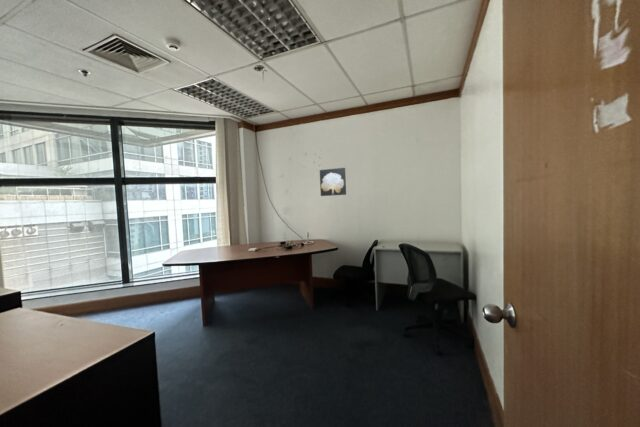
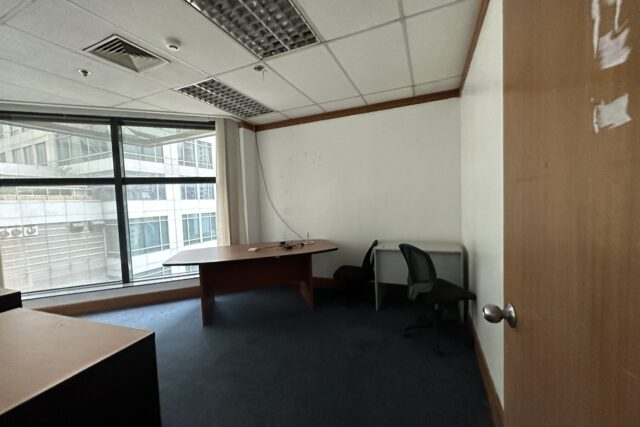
- wall art [319,167,347,197]
